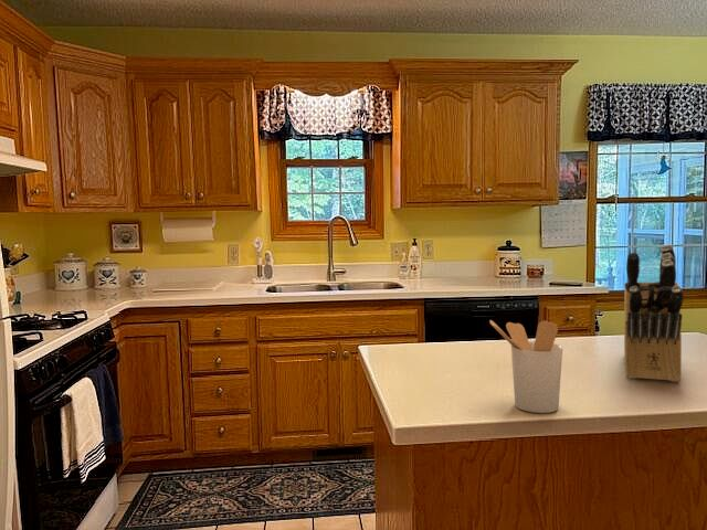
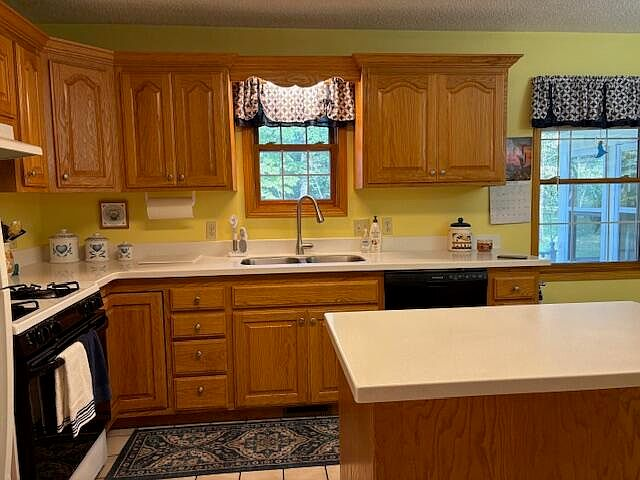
- utensil holder [488,319,563,414]
- knife block [623,243,685,383]
